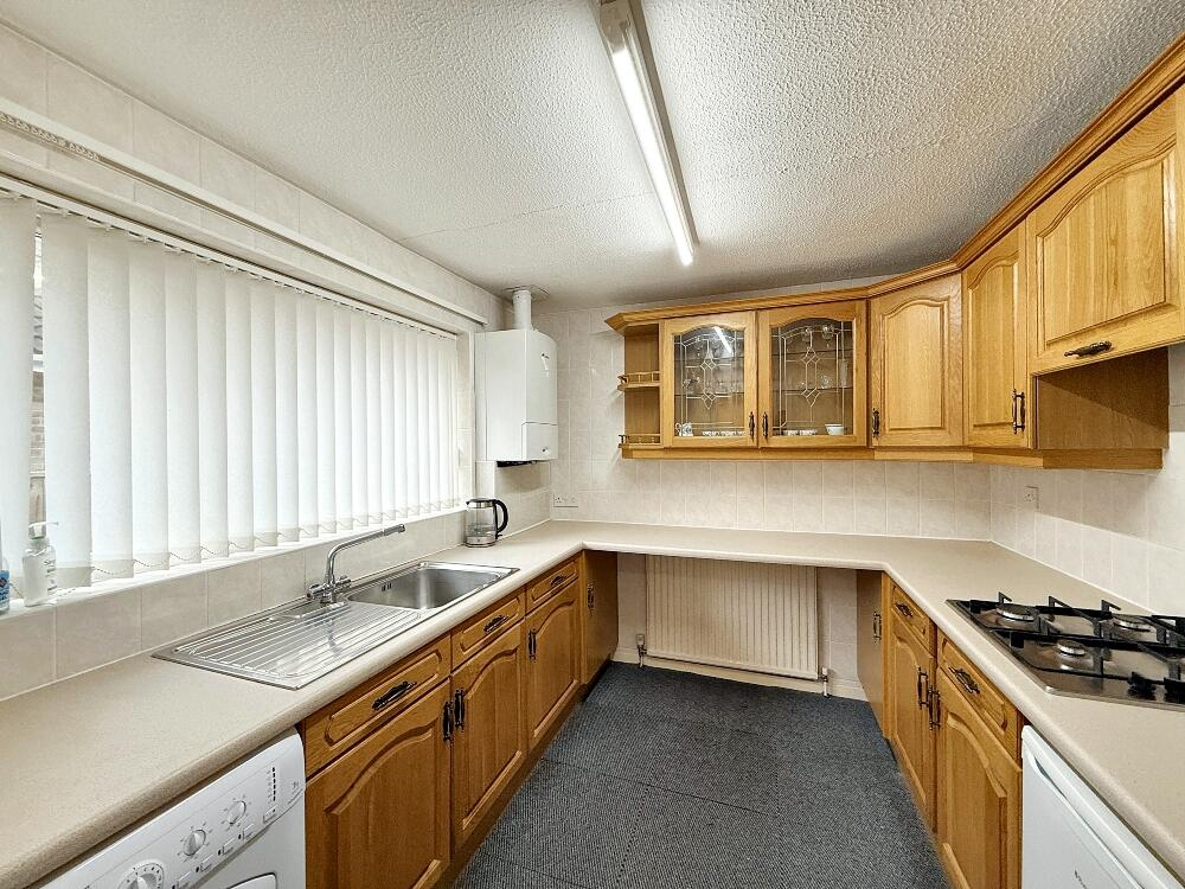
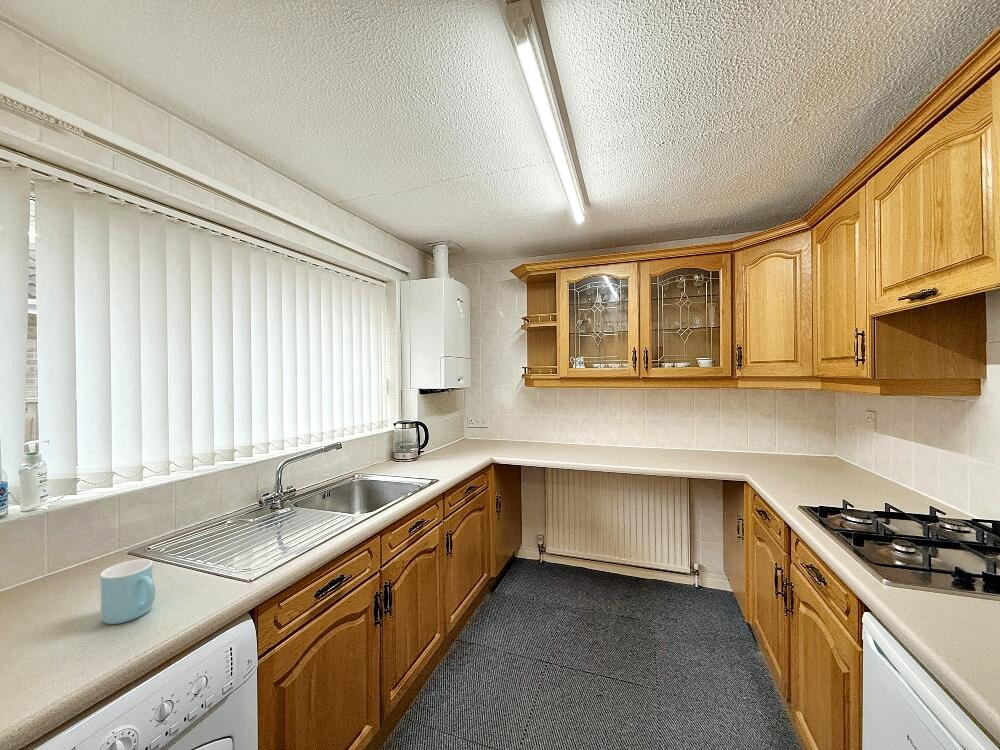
+ mug [100,558,156,625]
